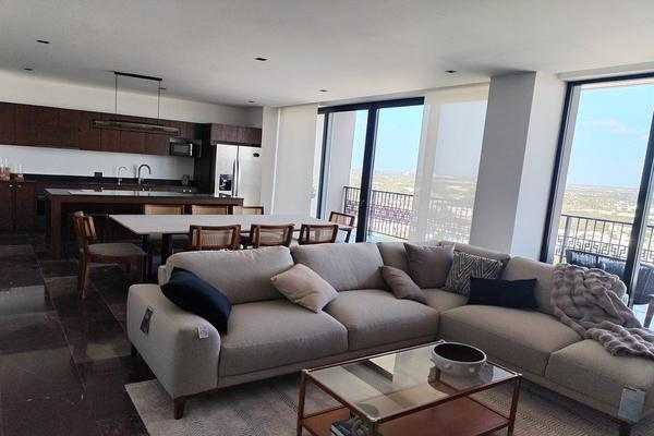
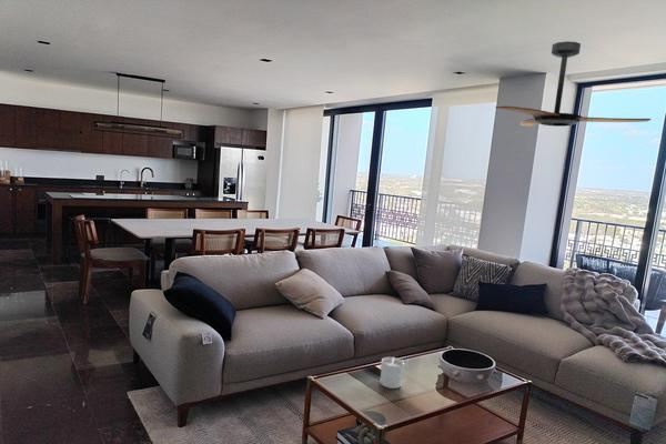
+ candle [379,356,405,390]
+ ceiling fan [494,40,652,128]
